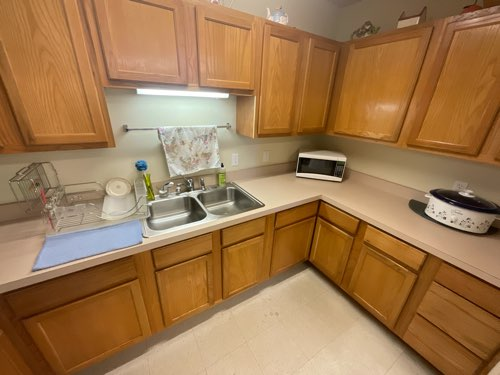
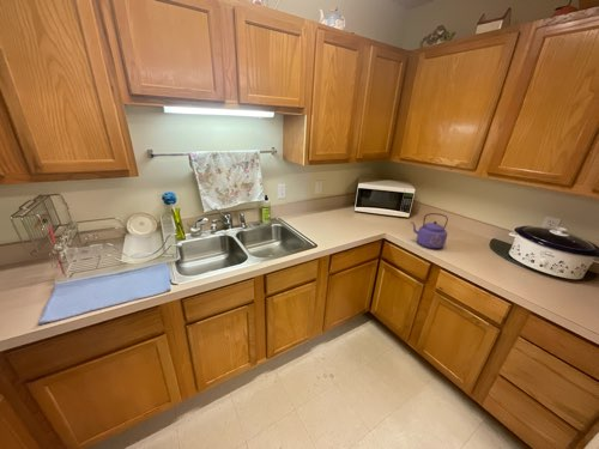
+ kettle [410,212,449,249]
